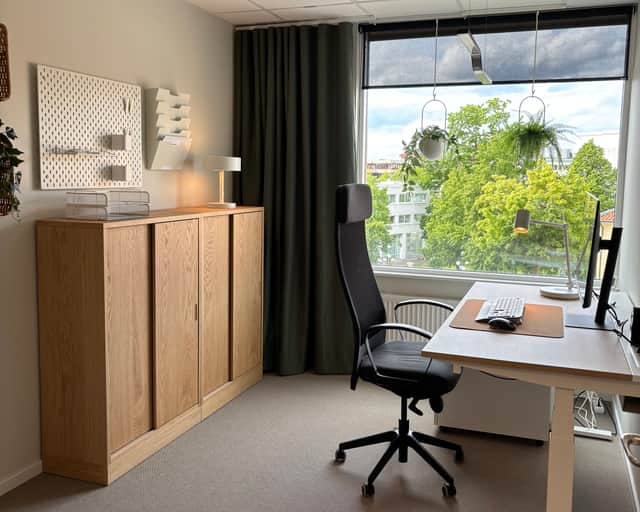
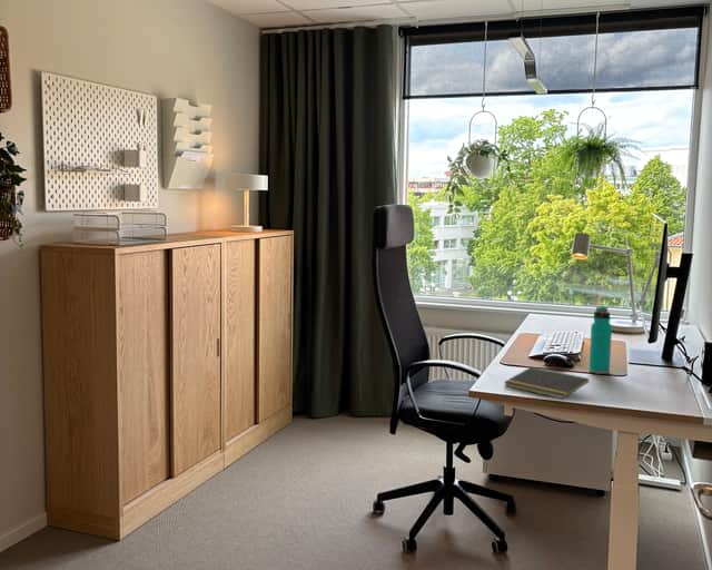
+ water bottle [587,305,613,375]
+ notepad [503,366,590,400]
